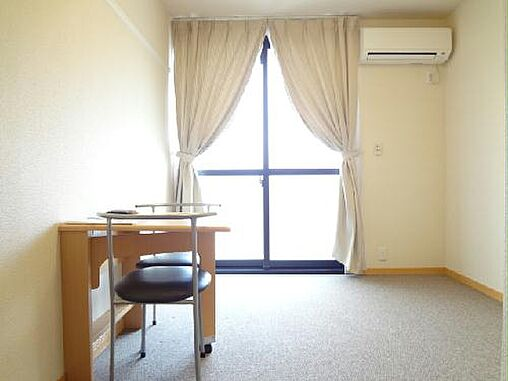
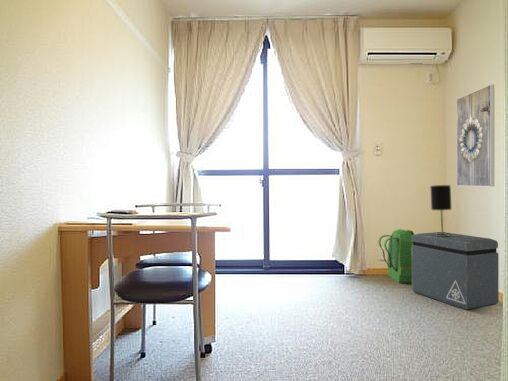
+ storage box [411,231,499,311]
+ backpack [377,228,415,284]
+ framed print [456,84,495,187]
+ table lamp [429,184,452,236]
